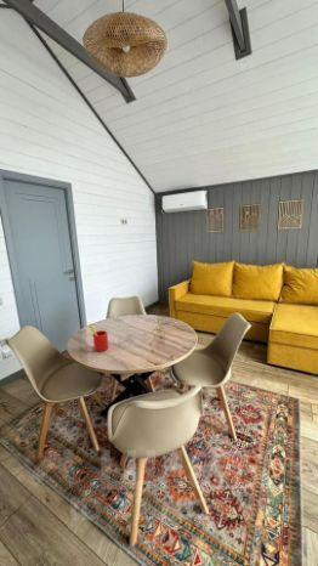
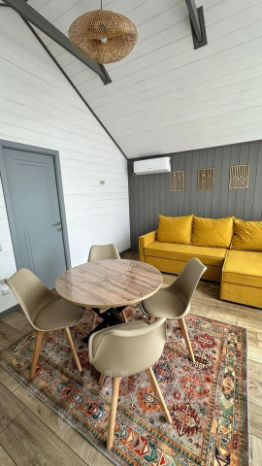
- straw [87,323,109,353]
